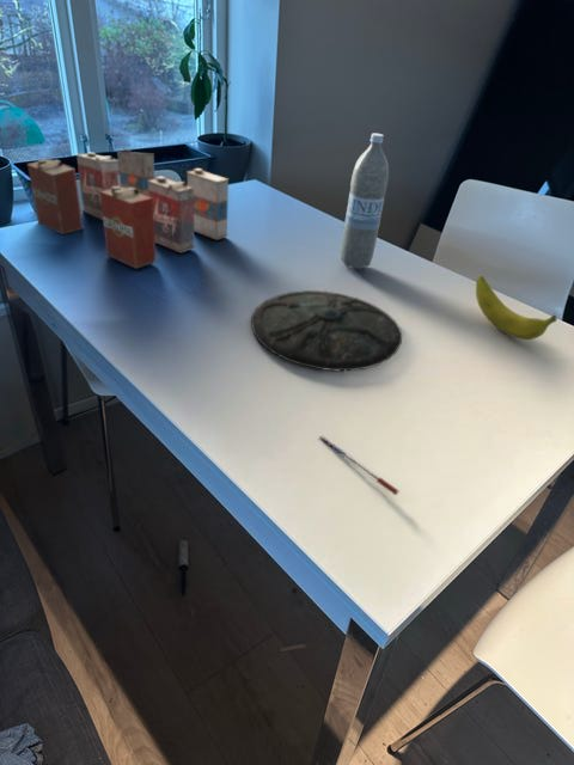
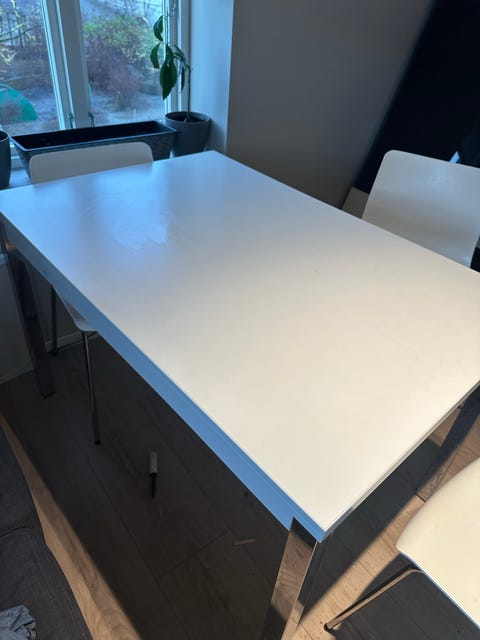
- water bottle [340,133,390,270]
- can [26,148,230,270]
- plate [250,289,403,372]
- banana [475,275,557,341]
- pen [318,435,401,496]
